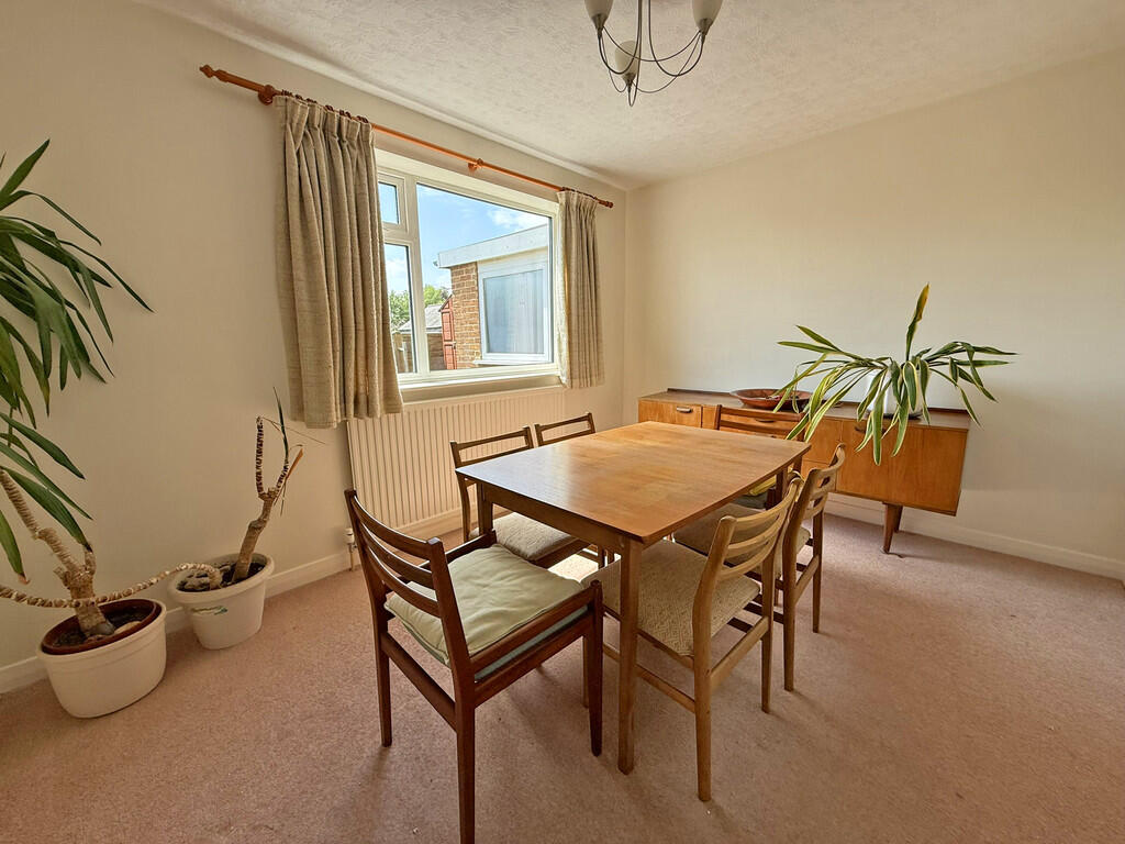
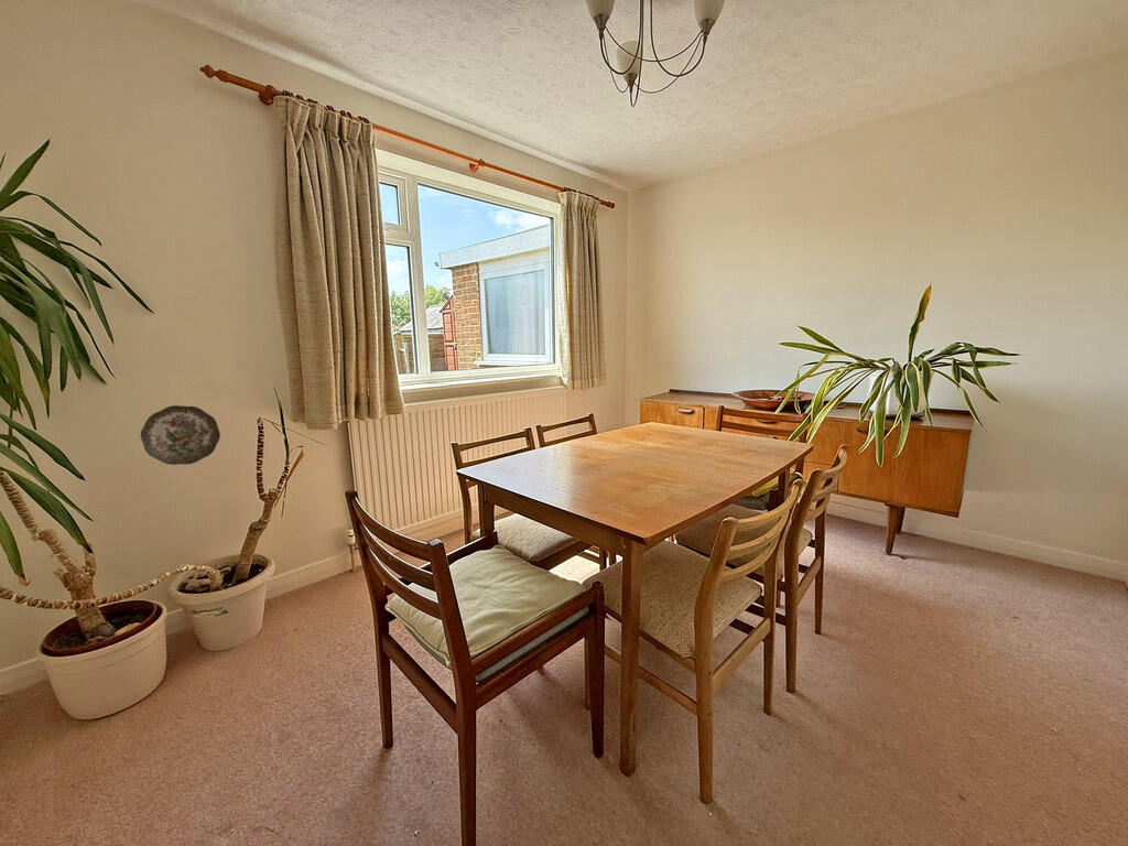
+ decorative plate [140,404,221,466]
